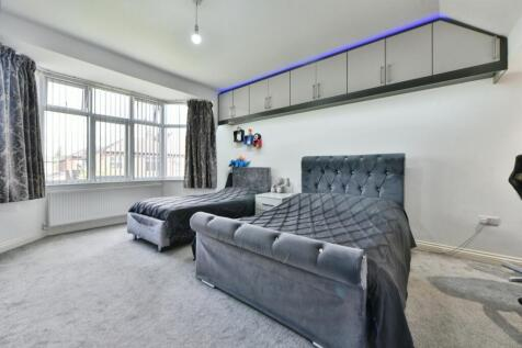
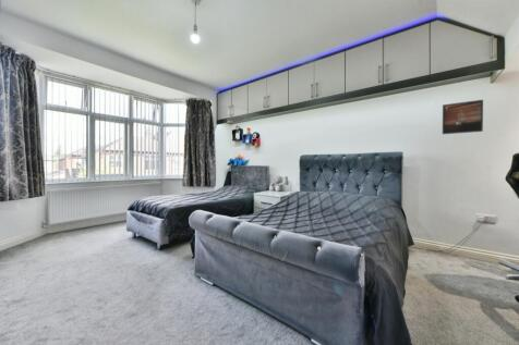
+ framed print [442,99,484,135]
